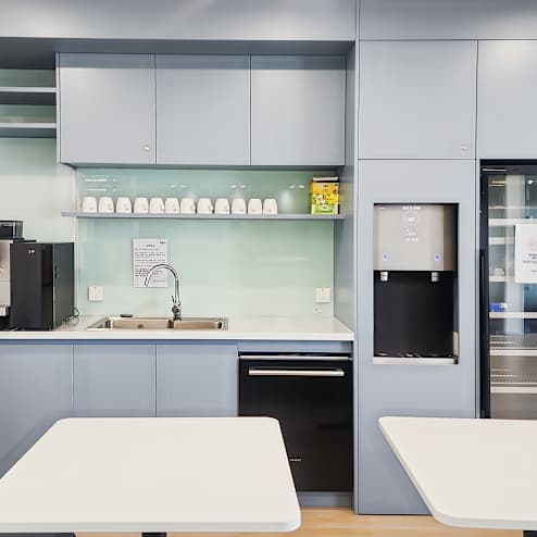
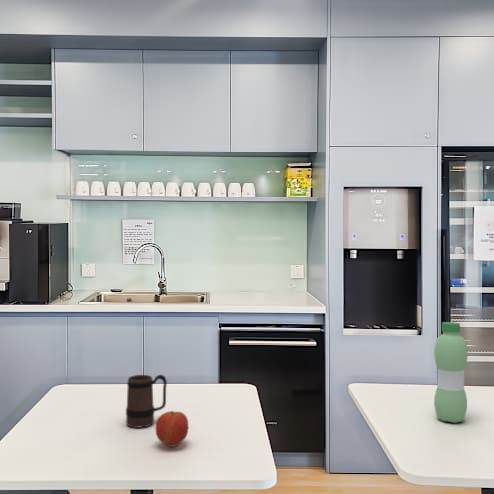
+ mug [125,374,168,429]
+ apple [155,410,189,448]
+ water bottle [433,321,469,424]
